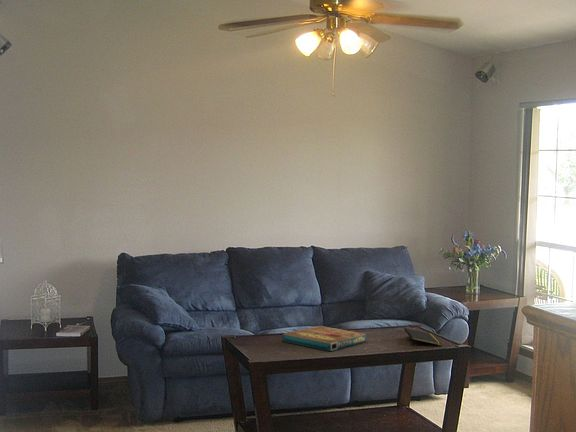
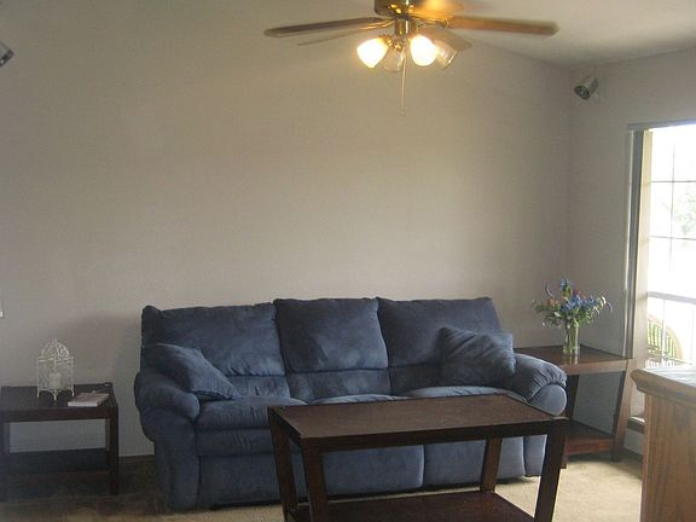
- pizza box [282,325,367,352]
- notepad [403,327,443,347]
